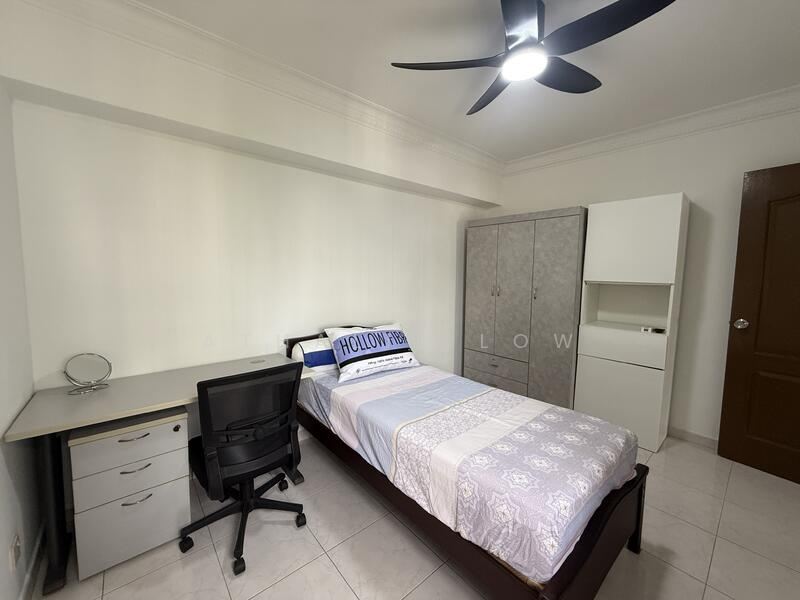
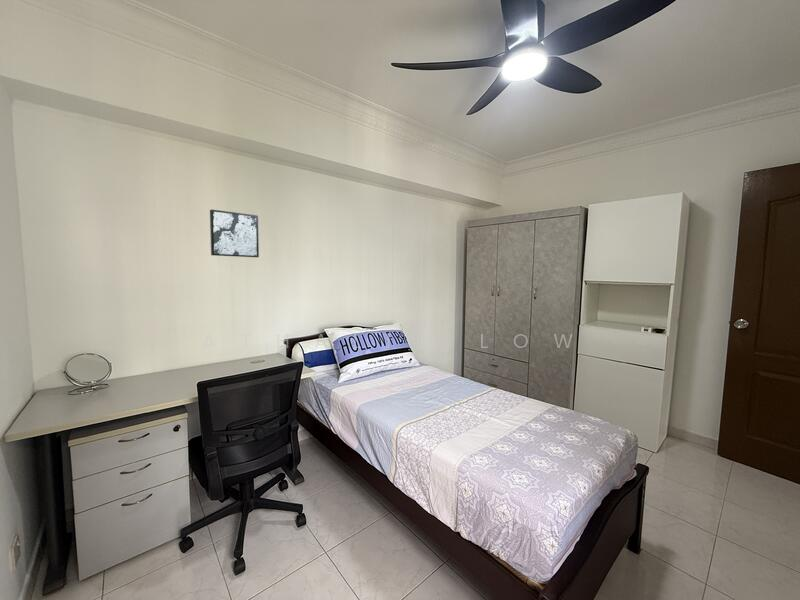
+ wall art [209,209,260,258]
